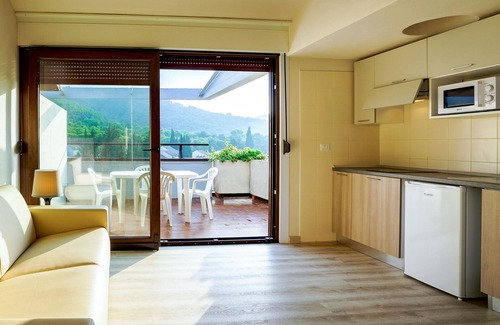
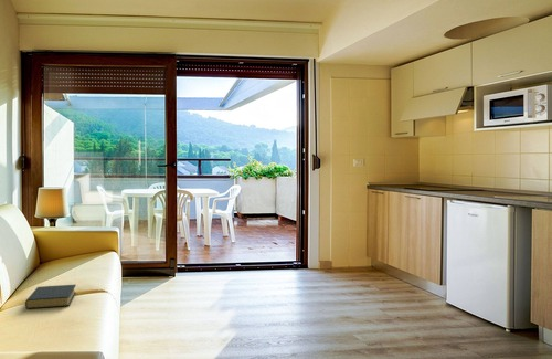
+ hardback book [24,284,77,309]
